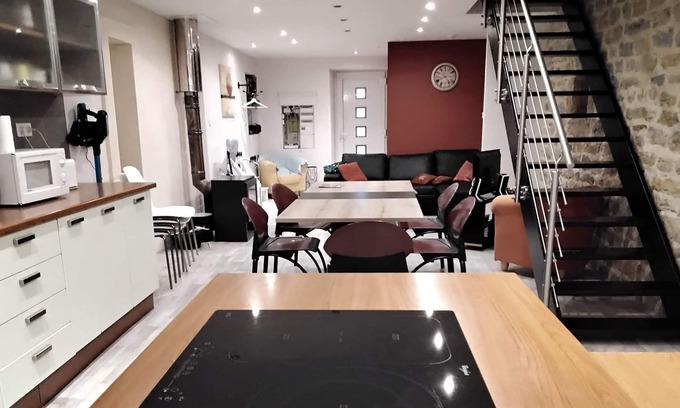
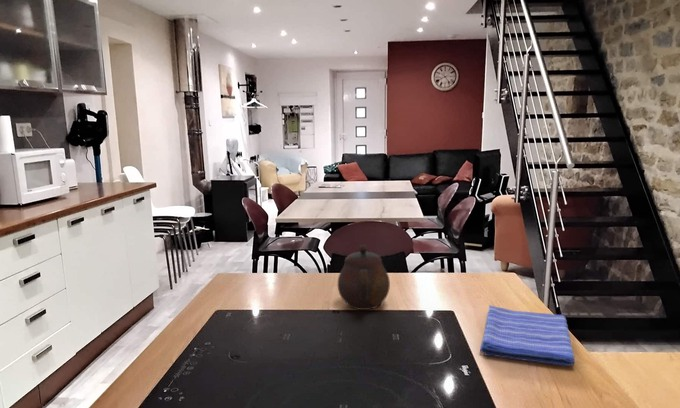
+ dish towel [479,304,576,367]
+ teapot [337,244,391,311]
